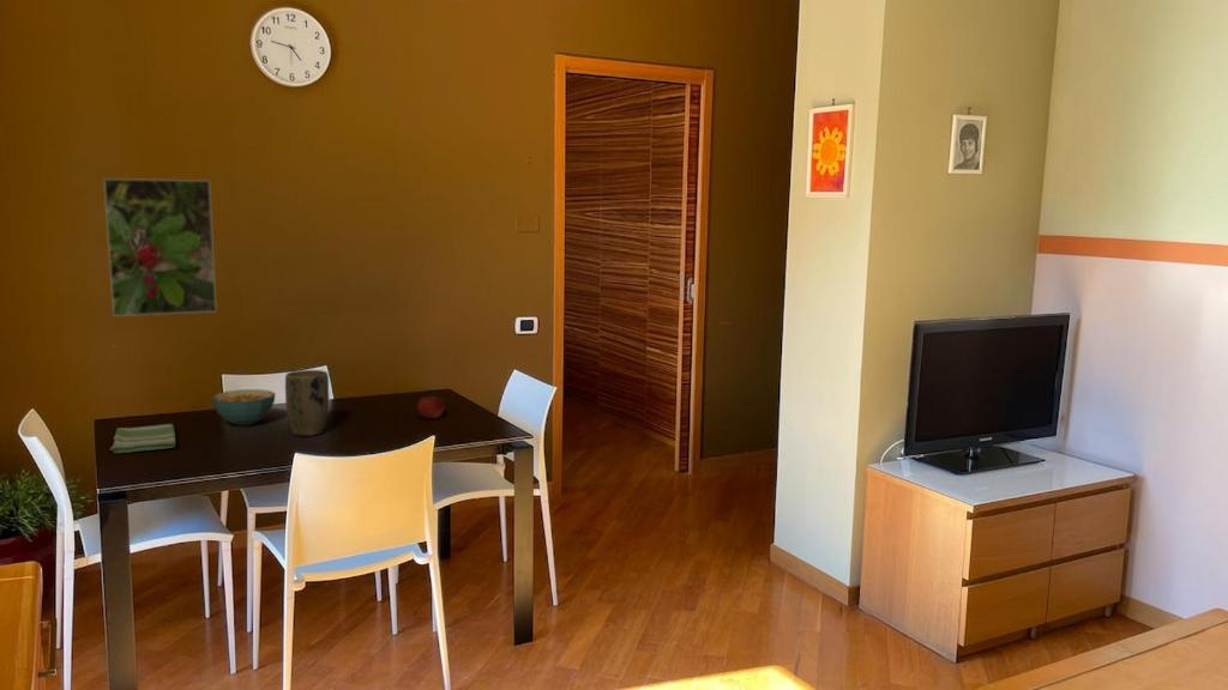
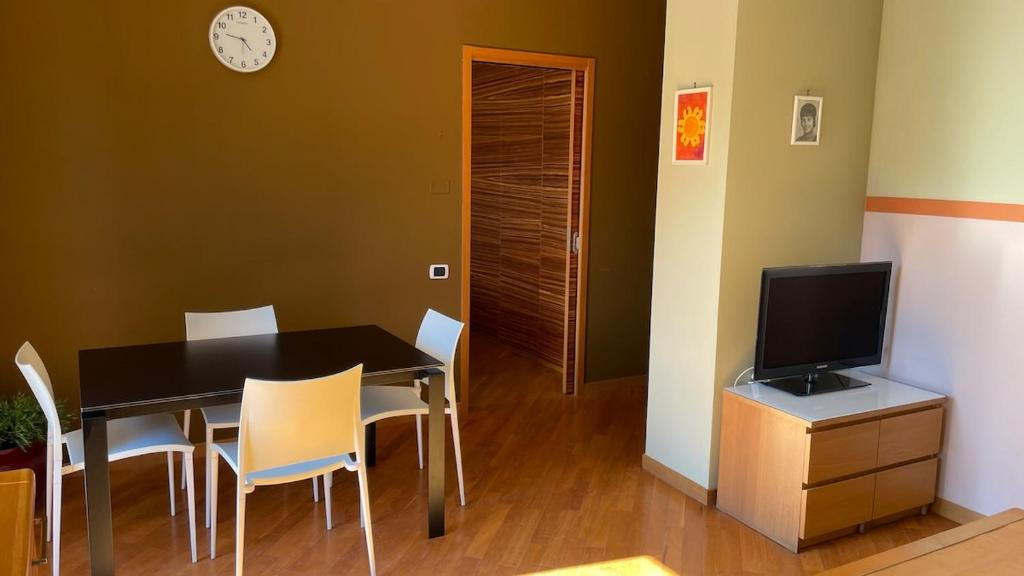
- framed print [102,177,218,317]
- plant pot [284,369,330,437]
- cereal bowl [211,388,277,426]
- dish towel [109,423,176,454]
- fruit [416,394,446,420]
